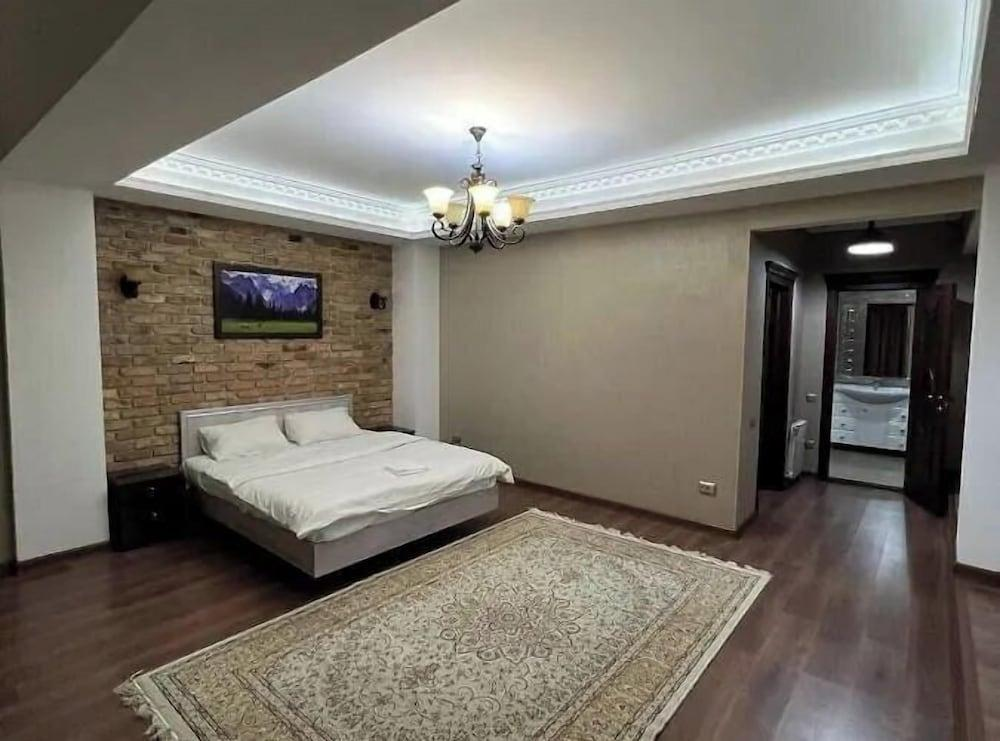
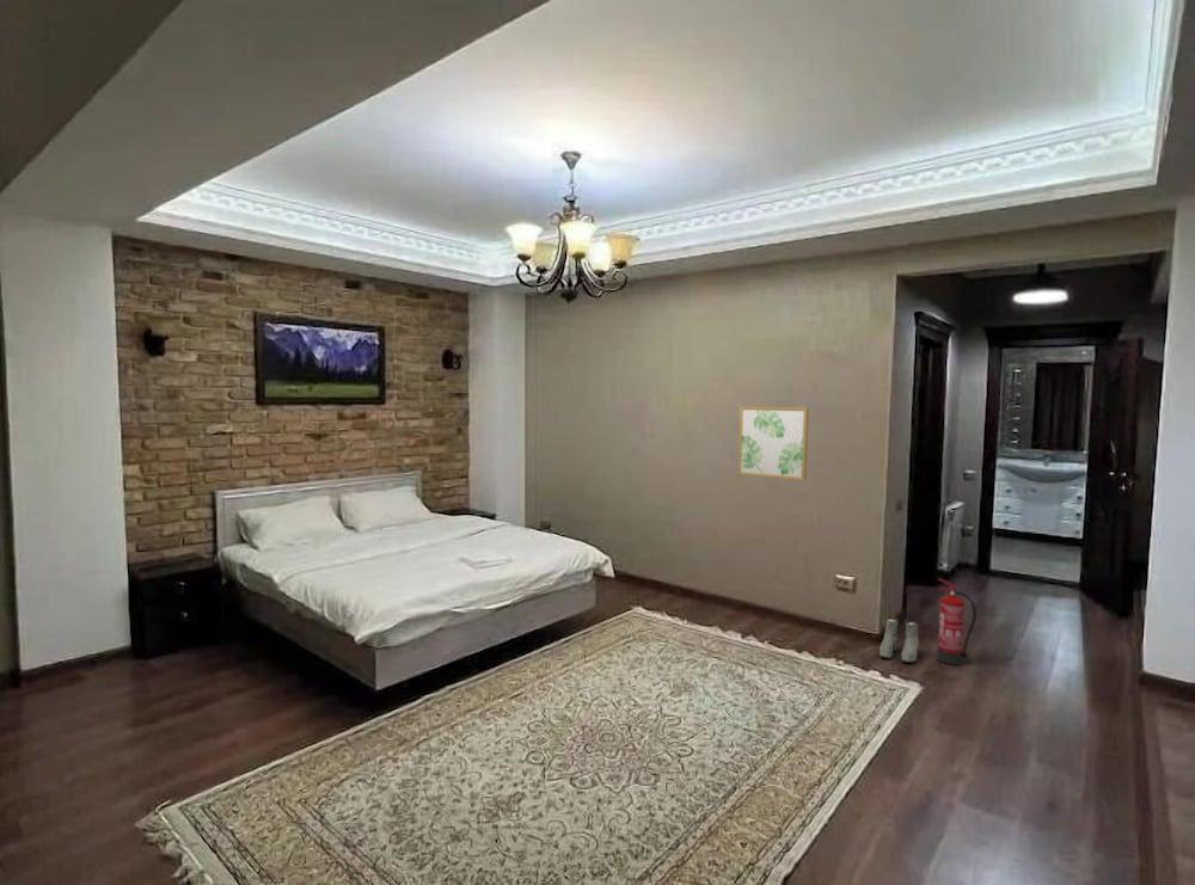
+ fire extinguisher [936,577,978,666]
+ wall art [737,405,810,481]
+ boots [878,616,920,663]
